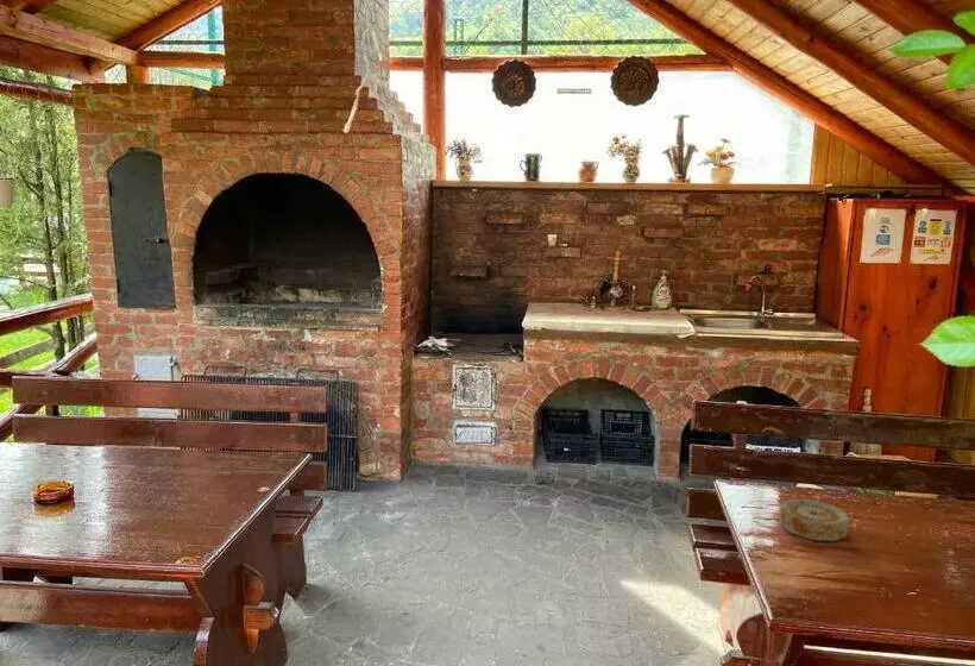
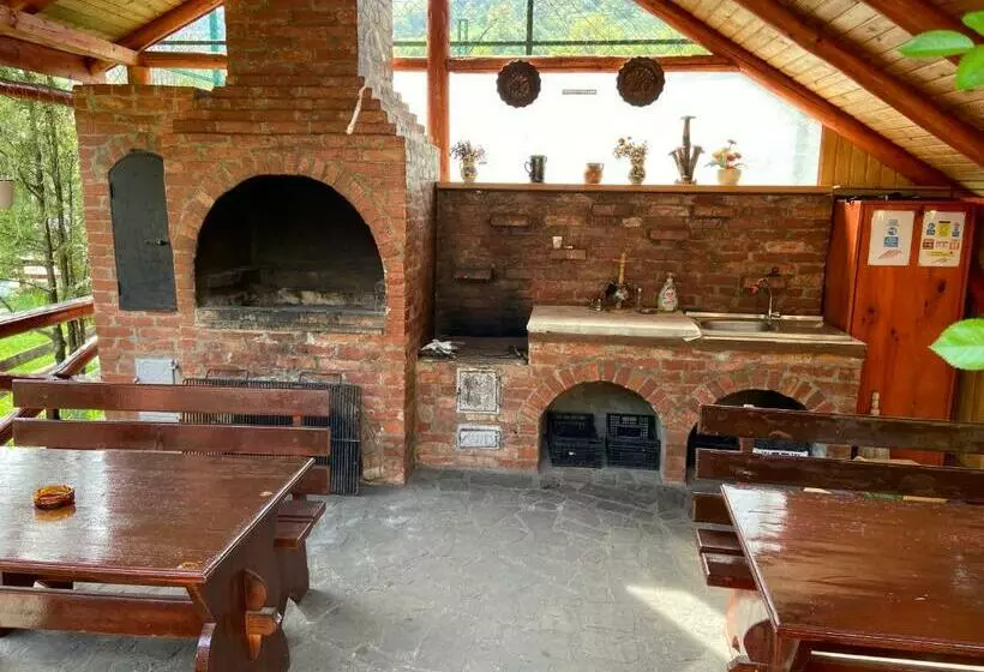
- ashtray [779,498,849,542]
